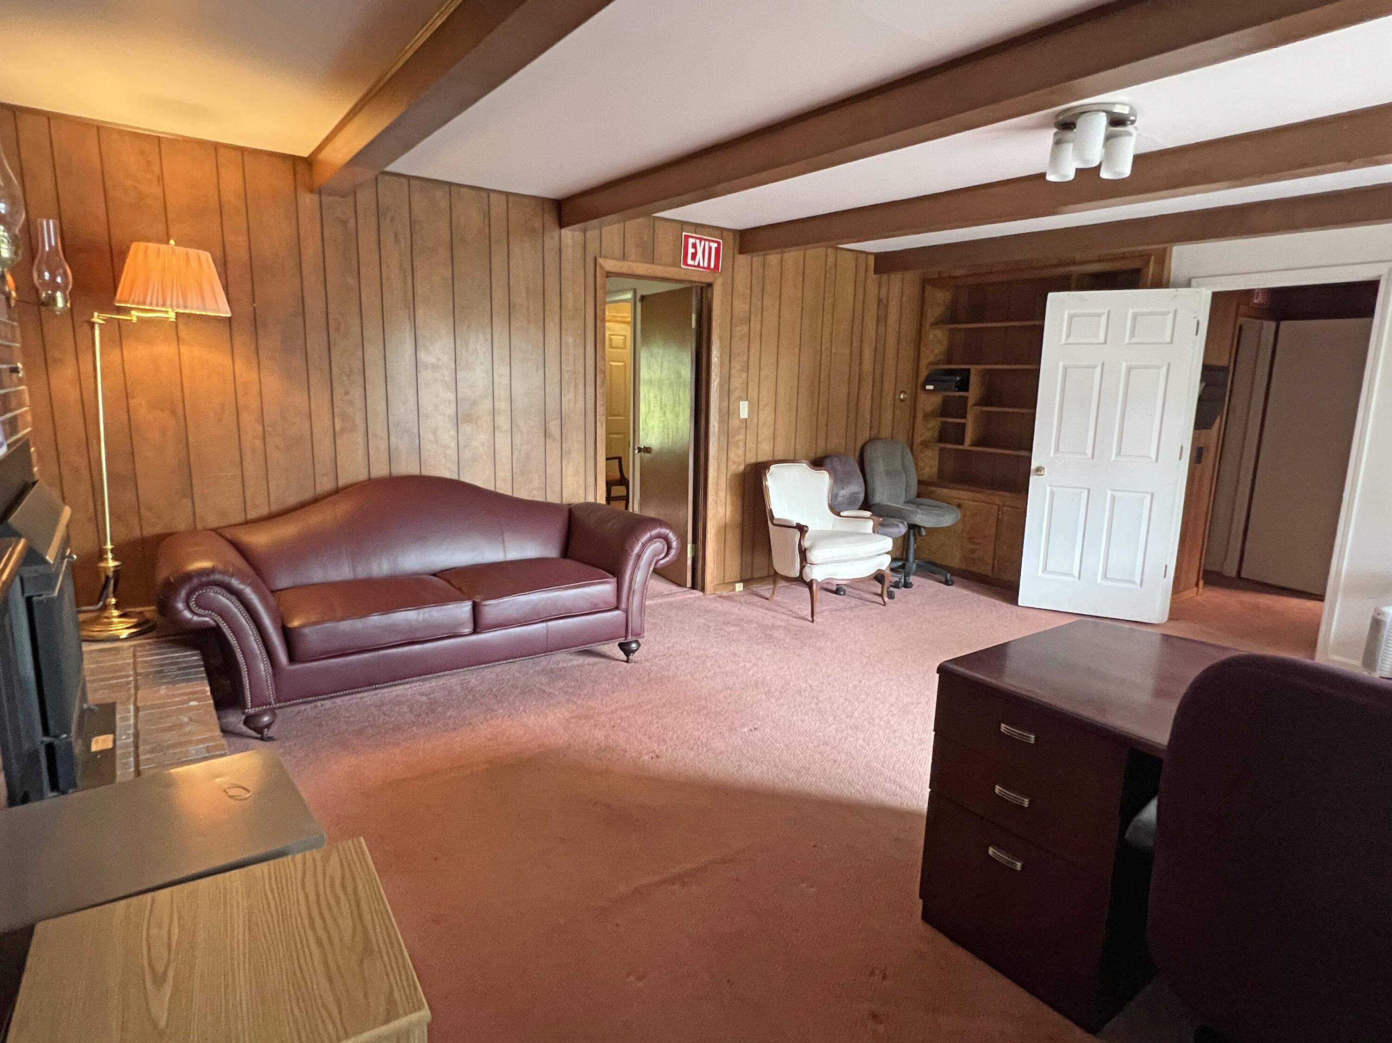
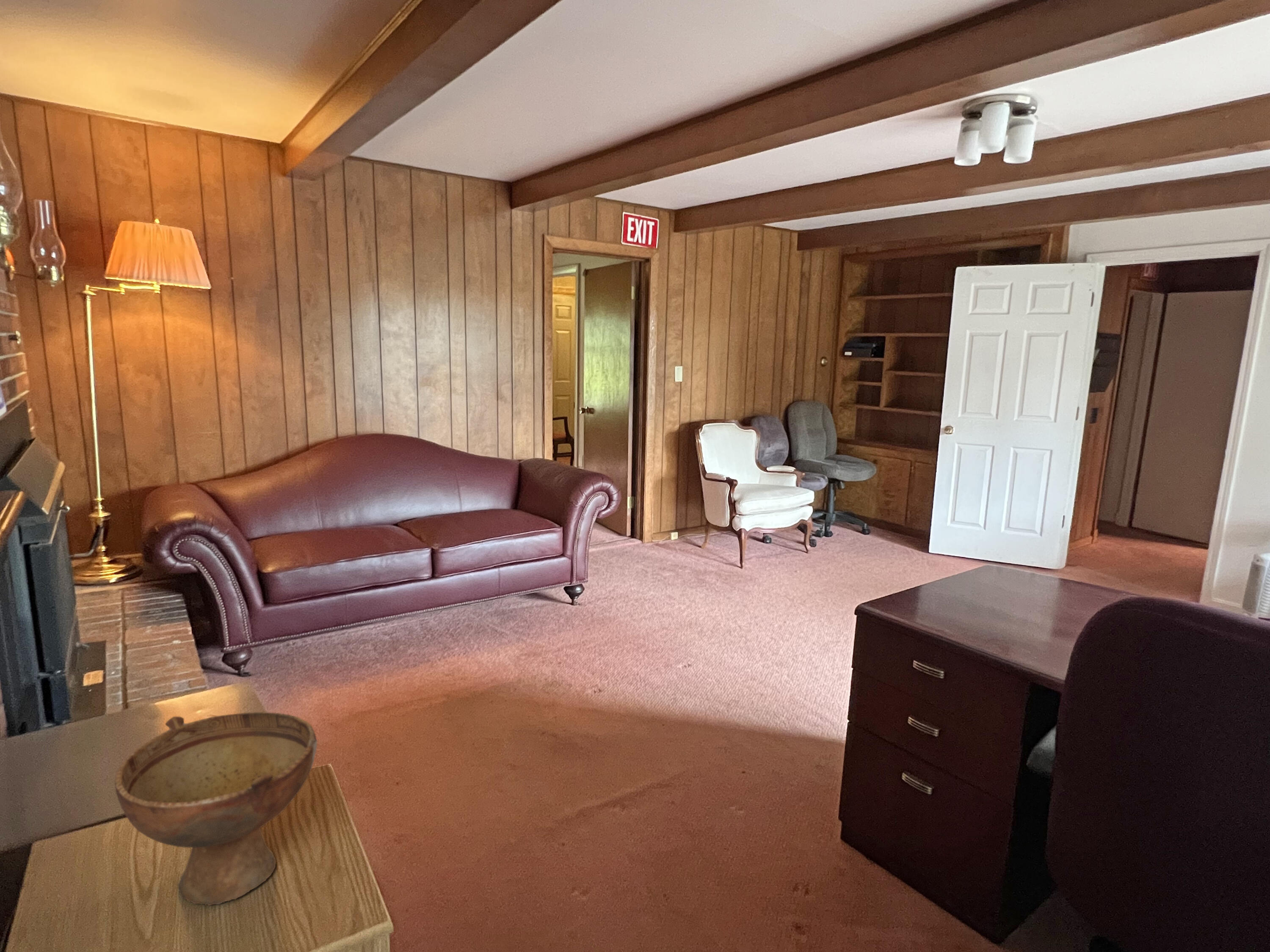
+ bowl [114,712,317,906]
